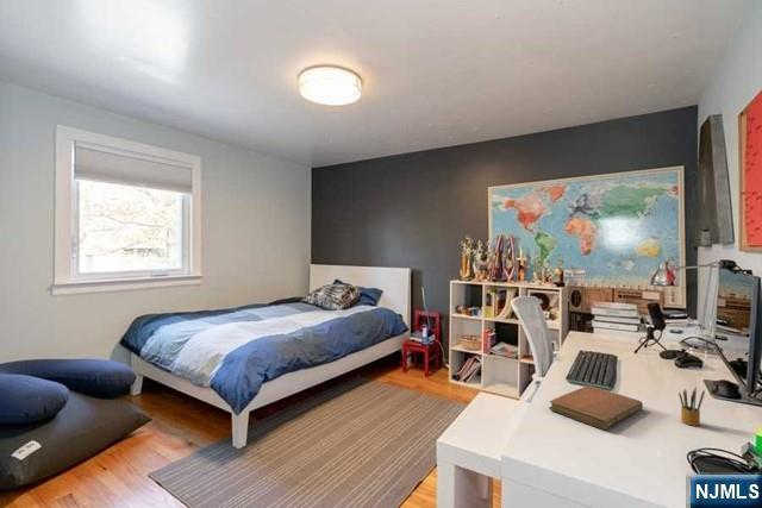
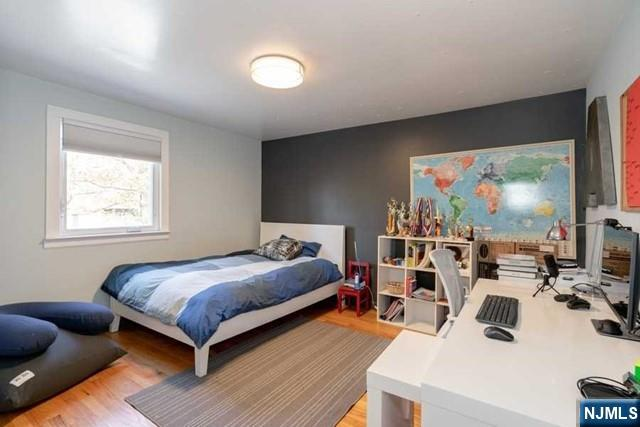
- notebook [548,384,644,431]
- pencil box [677,385,706,427]
